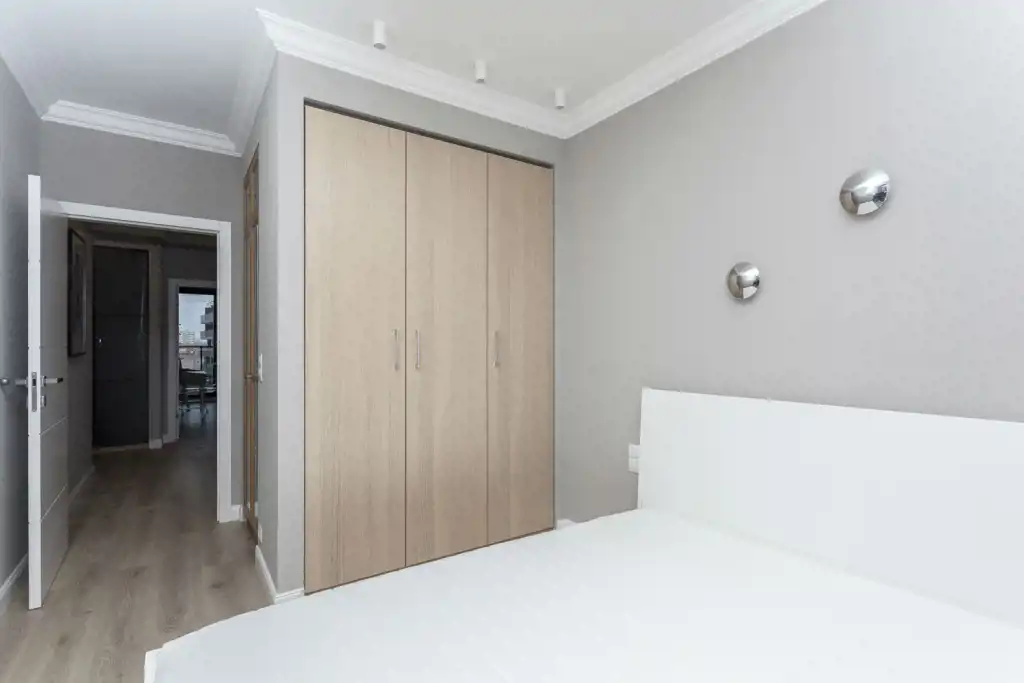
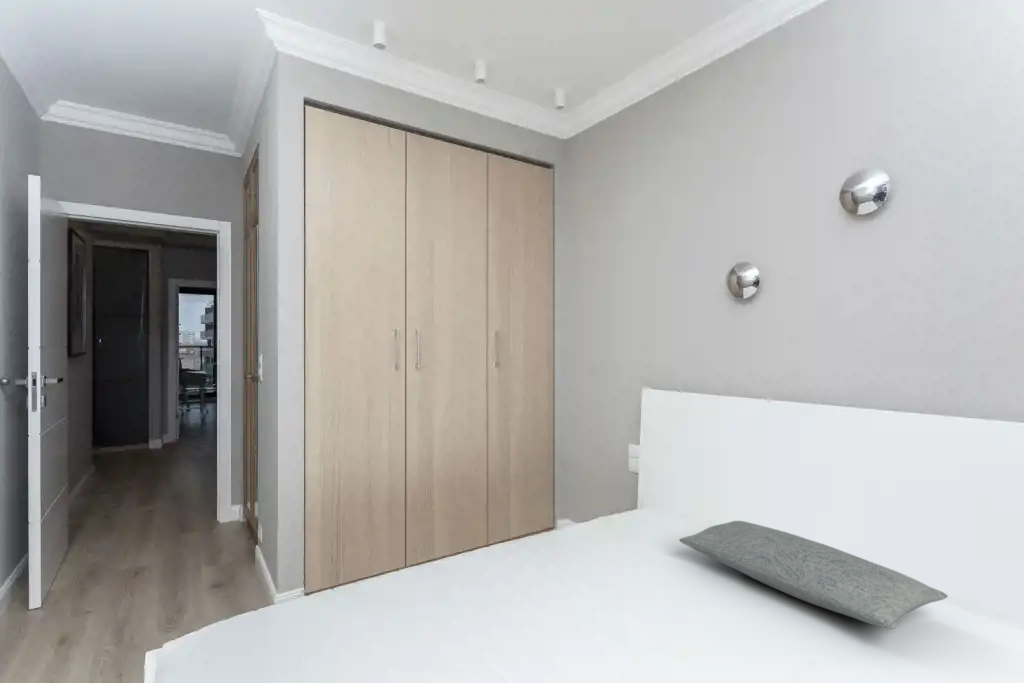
+ pillow [678,520,949,630]
